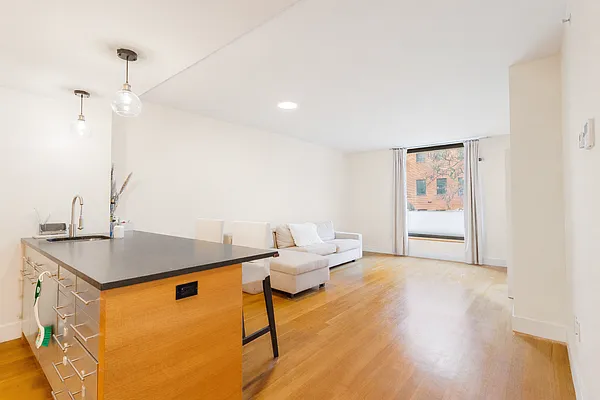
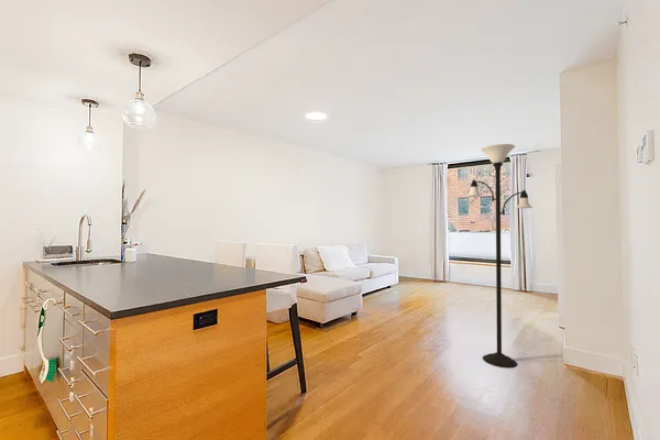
+ floor lamp [466,143,534,369]
